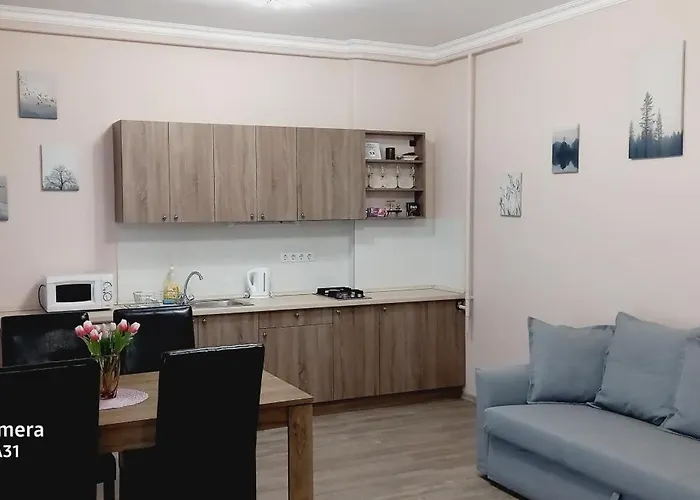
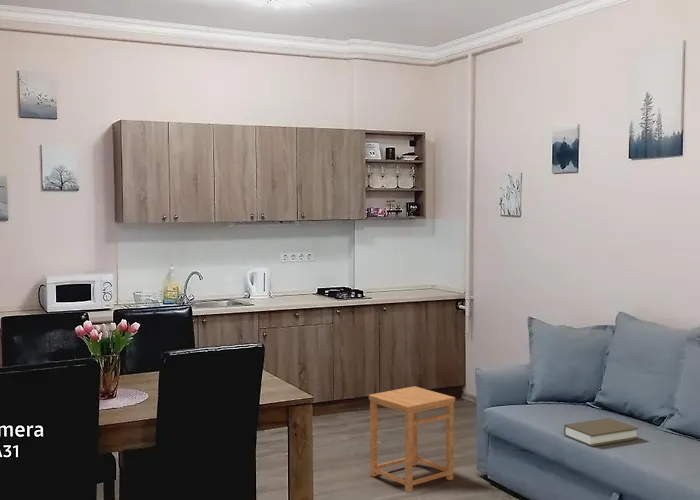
+ book [563,417,639,447]
+ side table [368,385,456,493]
